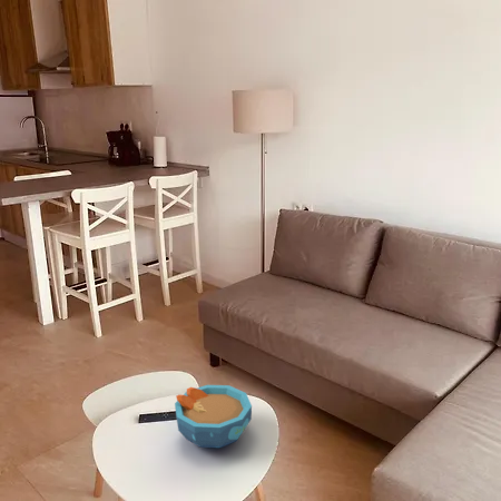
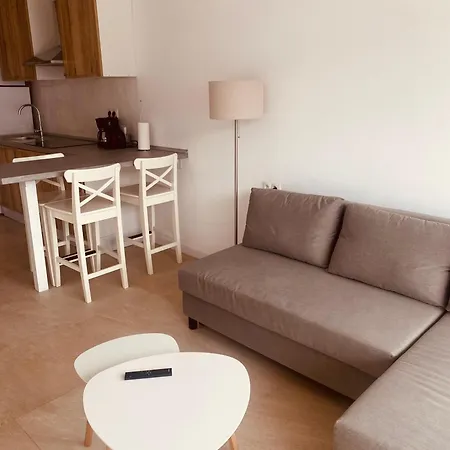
- bowl [174,384,253,449]
